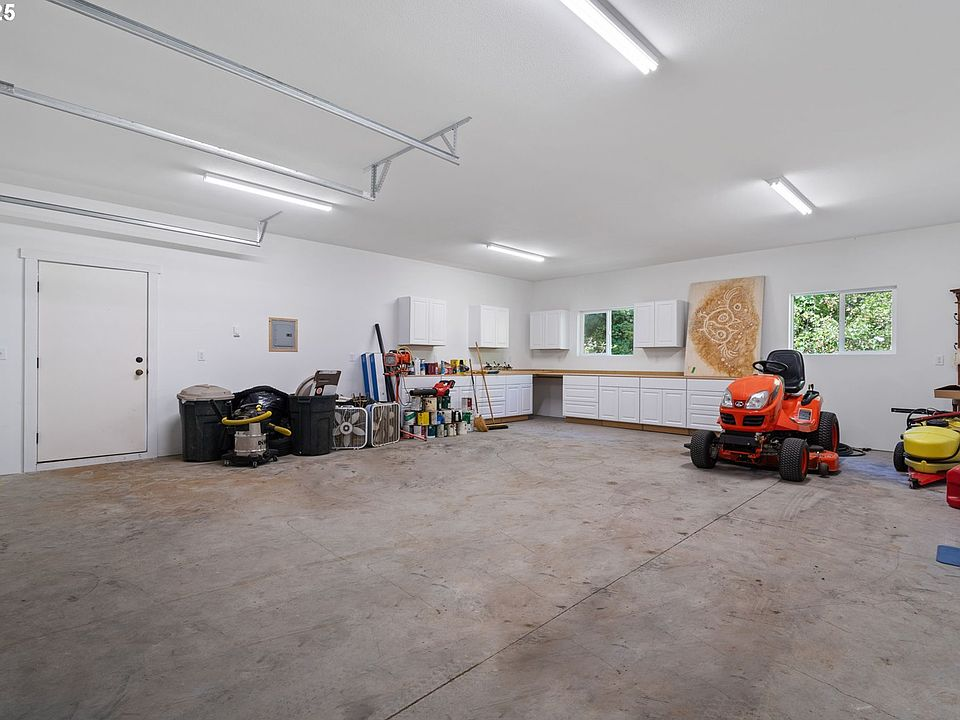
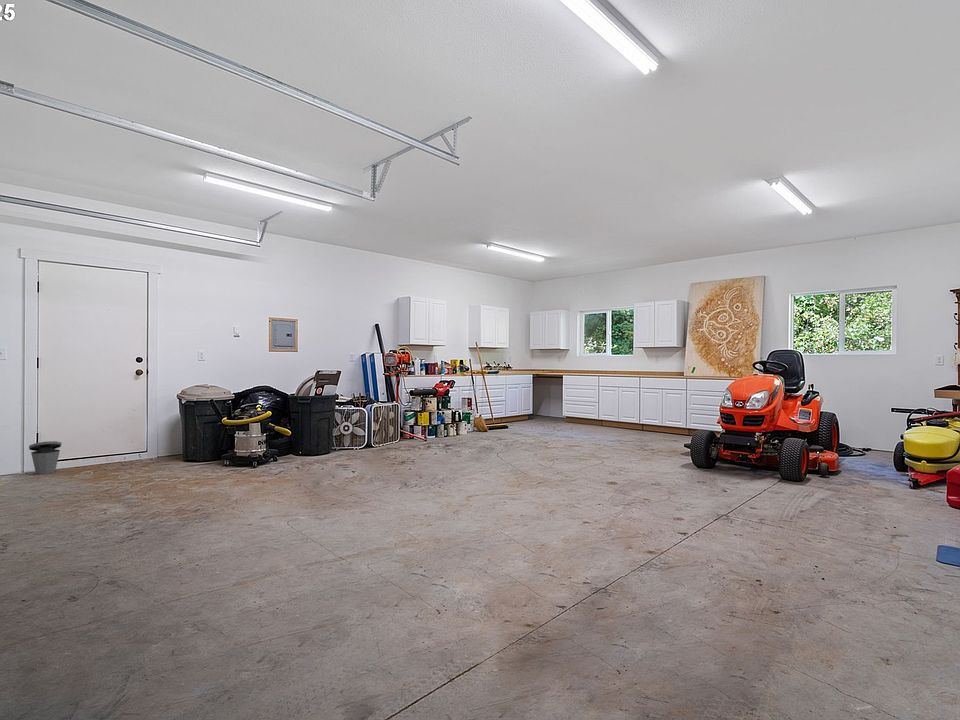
+ trash can [28,440,62,475]
